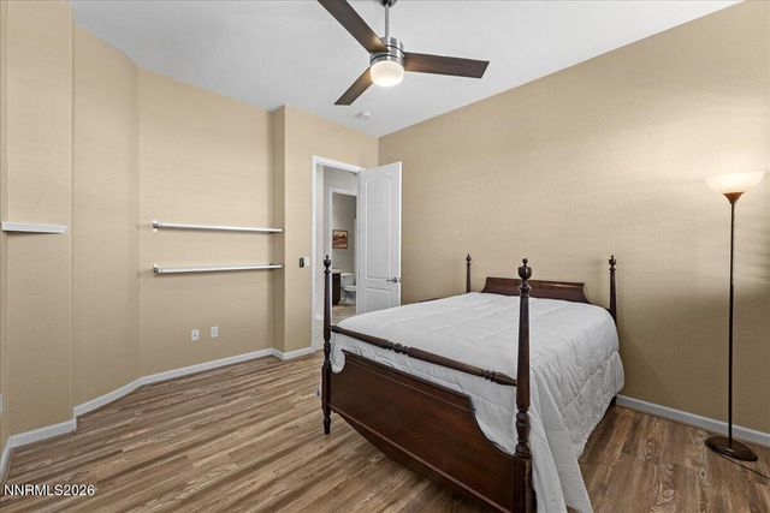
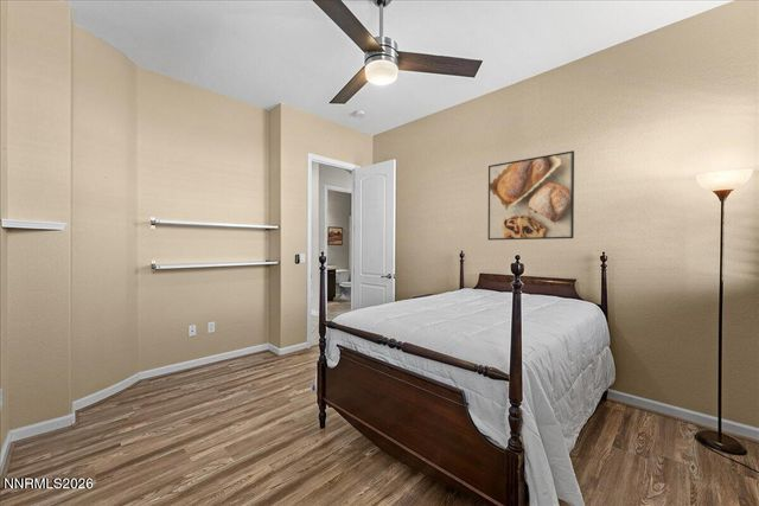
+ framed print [487,149,575,241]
